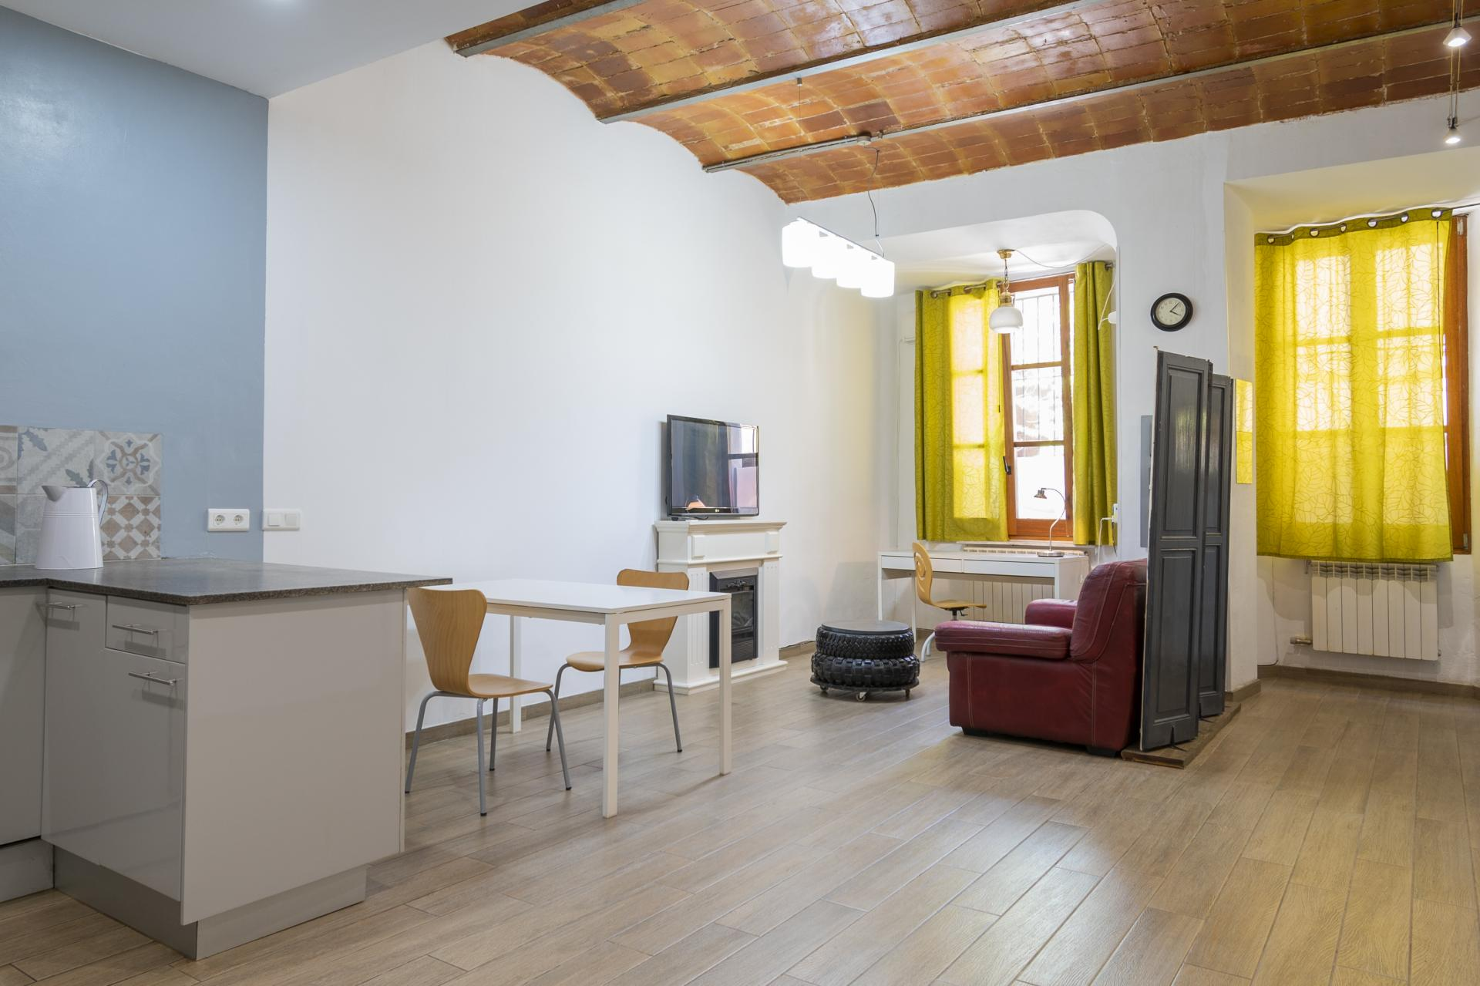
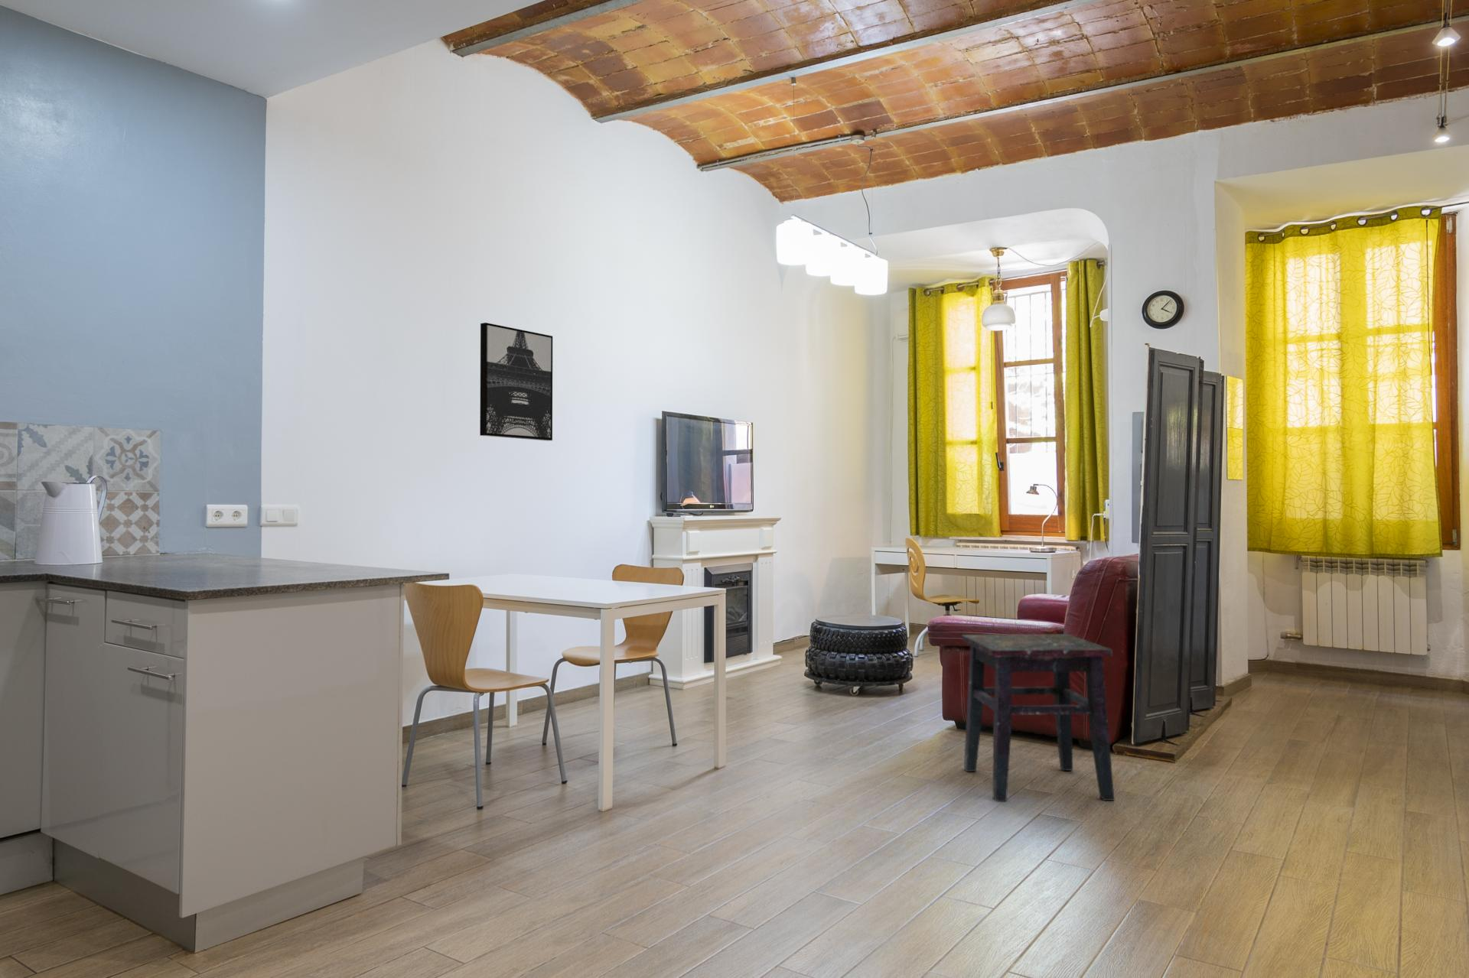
+ side table [961,633,1115,802]
+ wall art [479,322,553,441]
